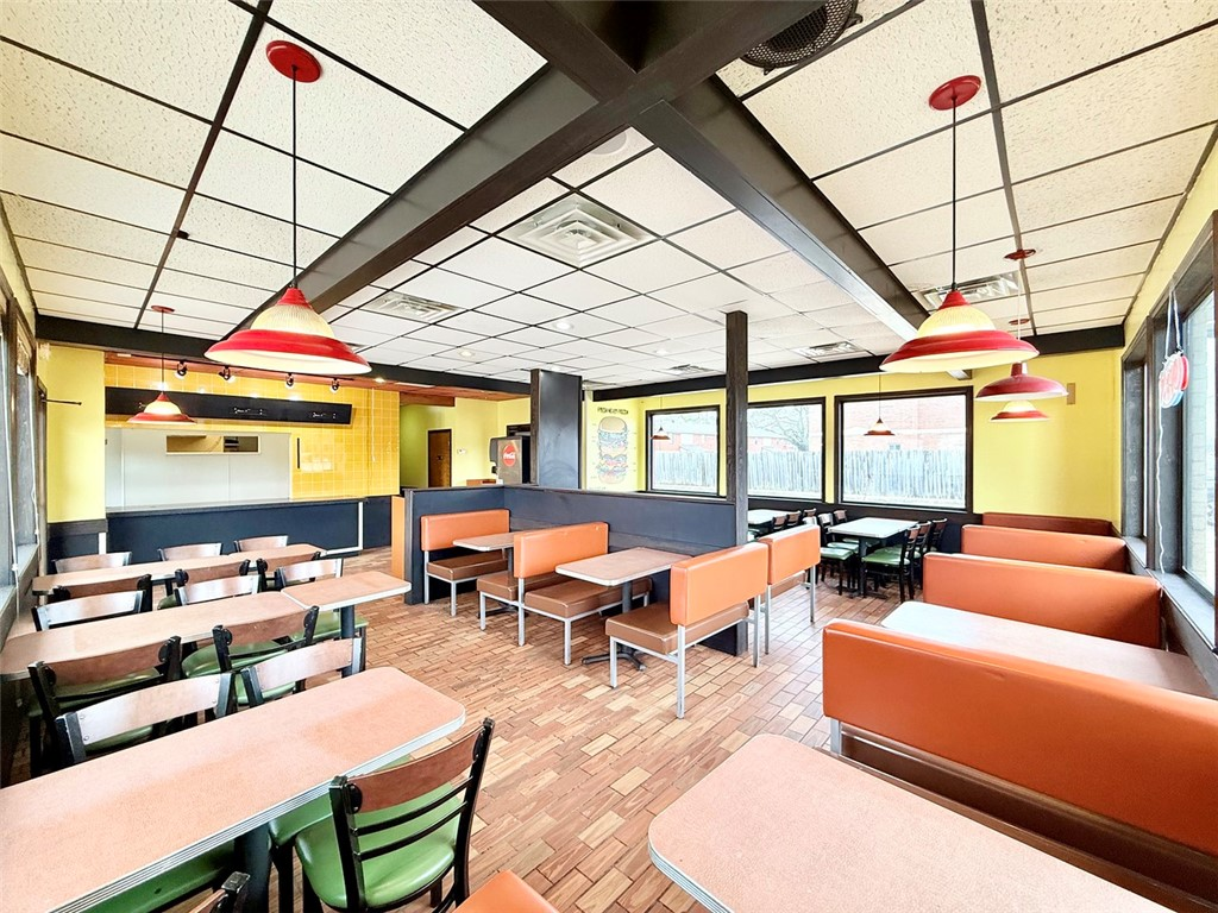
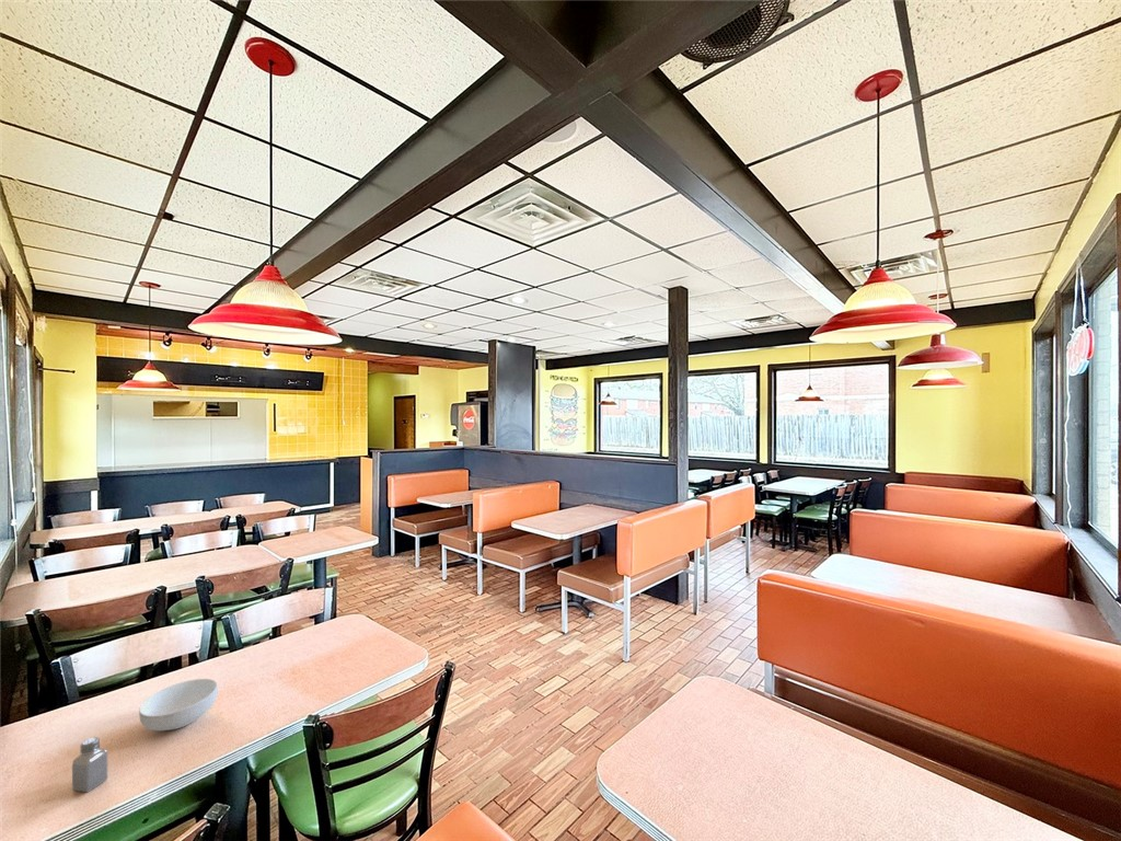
+ saltshaker [71,736,108,793]
+ cereal bowl [138,678,219,731]
